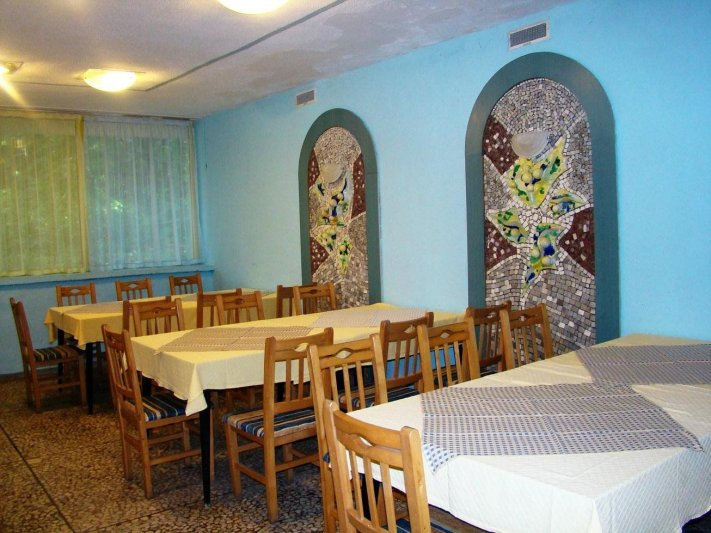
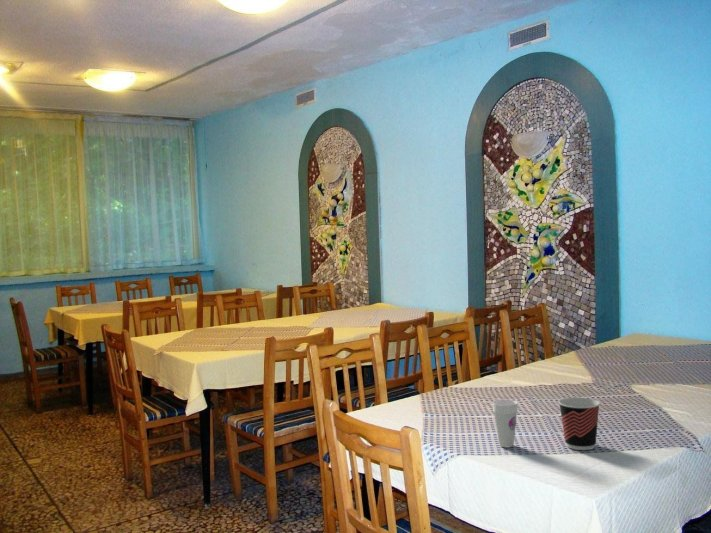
+ cup [491,398,519,448]
+ cup [558,397,601,451]
